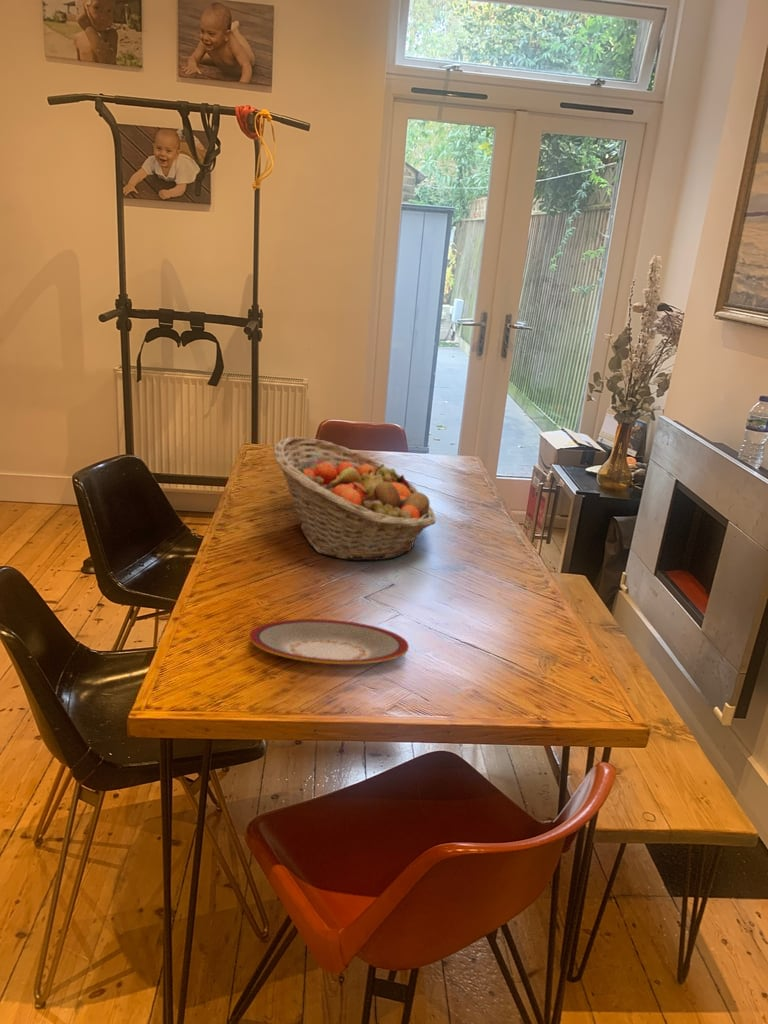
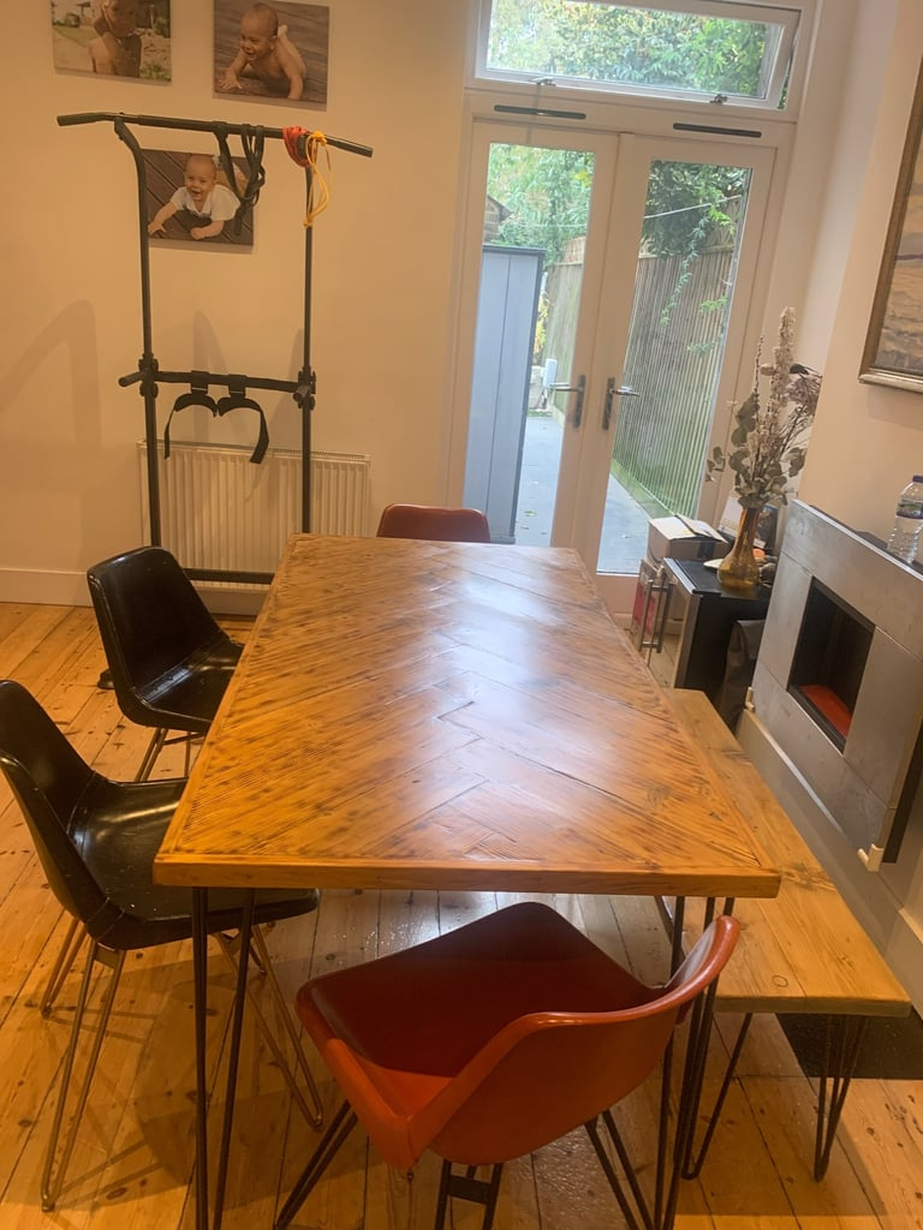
- fruit basket [273,436,437,561]
- plate [248,618,410,665]
